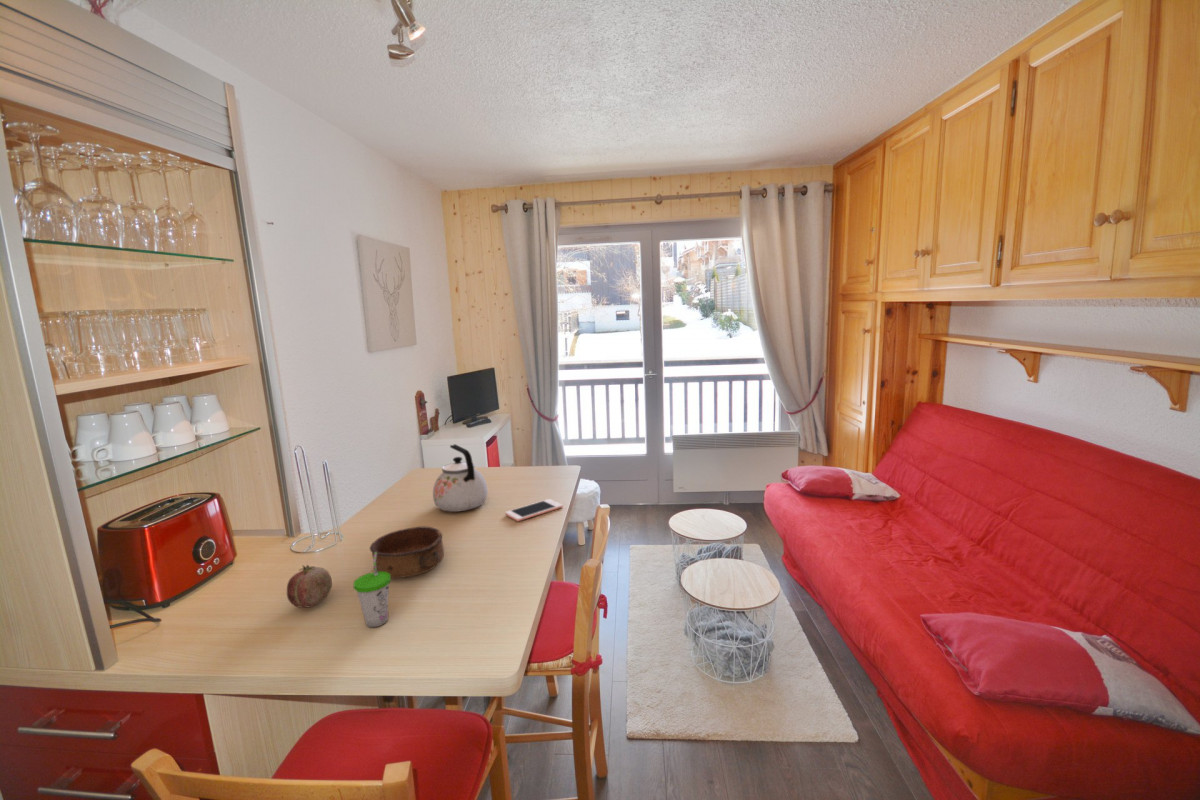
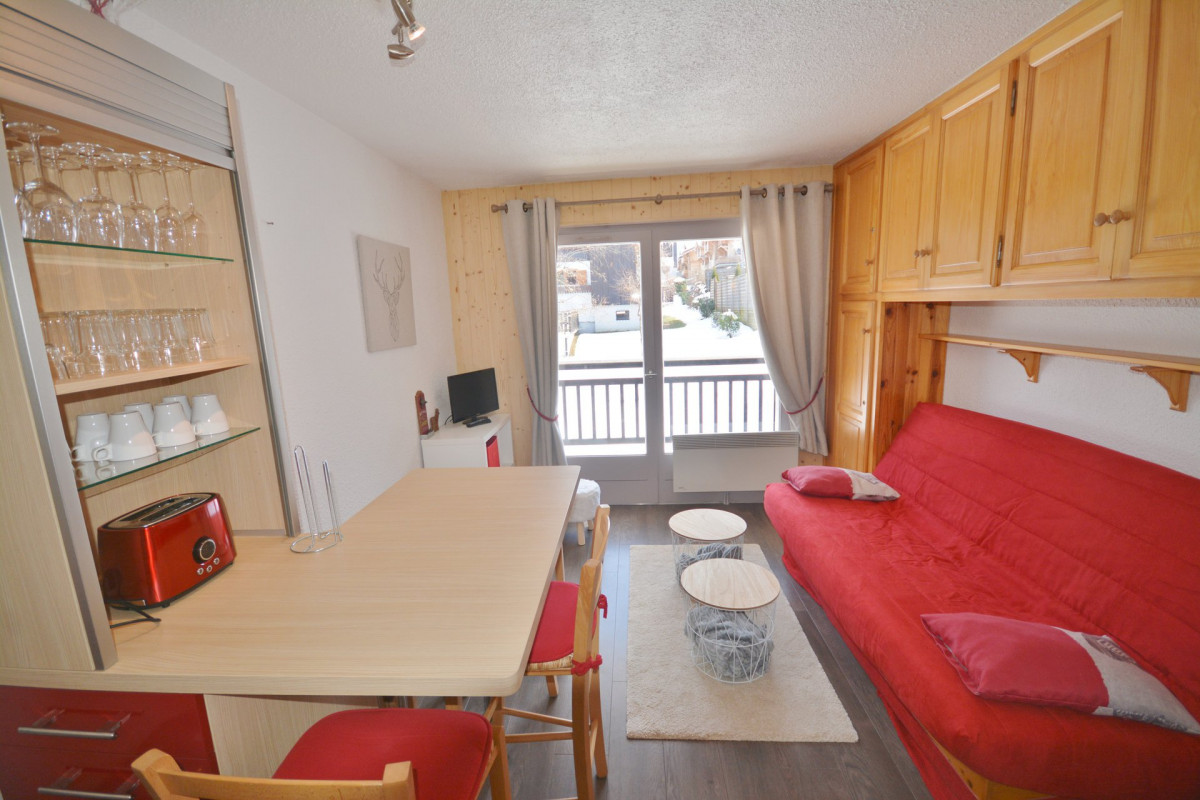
- fruit [286,564,333,608]
- kettle [432,443,489,513]
- cup [352,552,392,628]
- bowl [369,525,445,579]
- cell phone [504,498,564,522]
